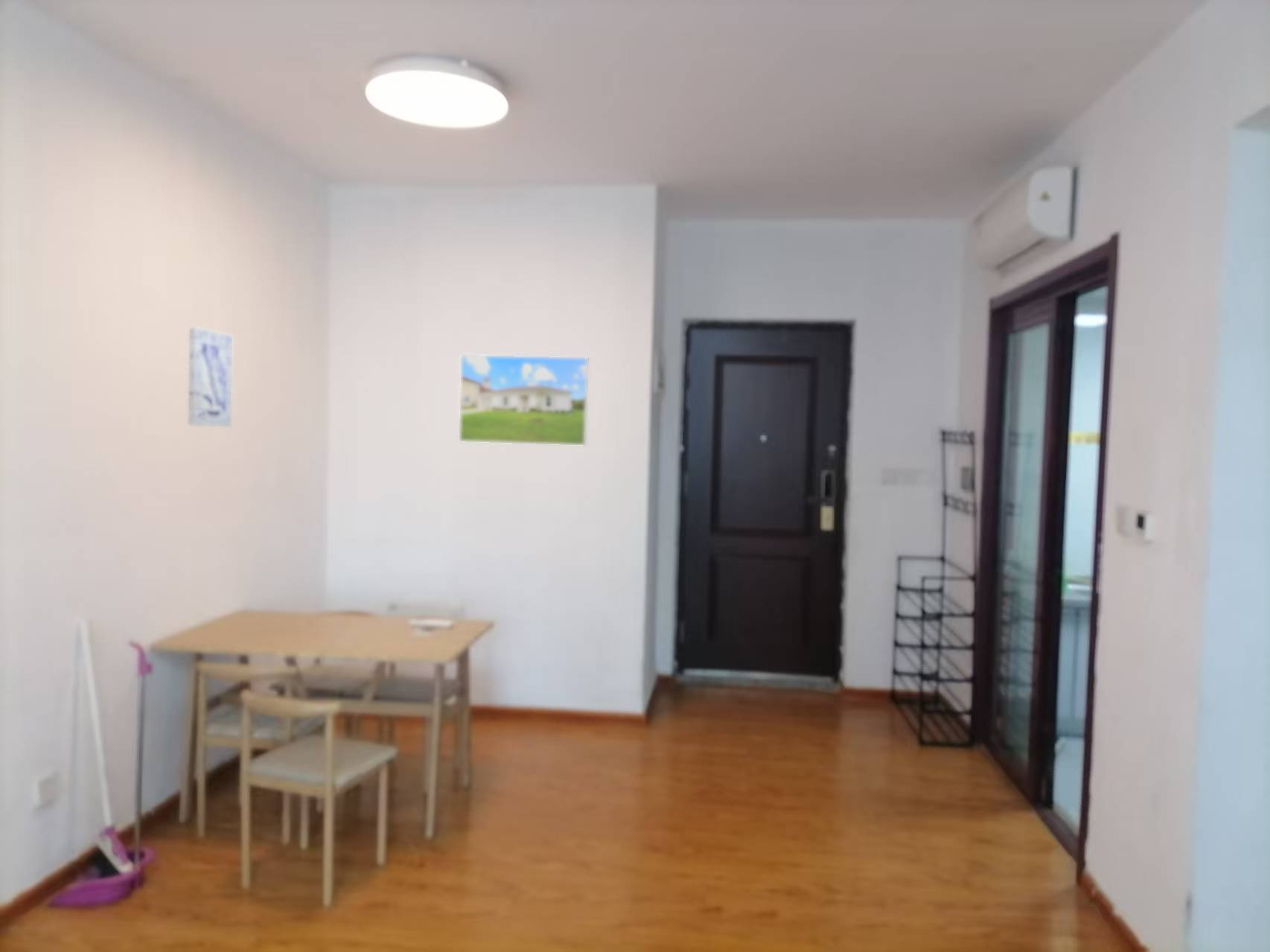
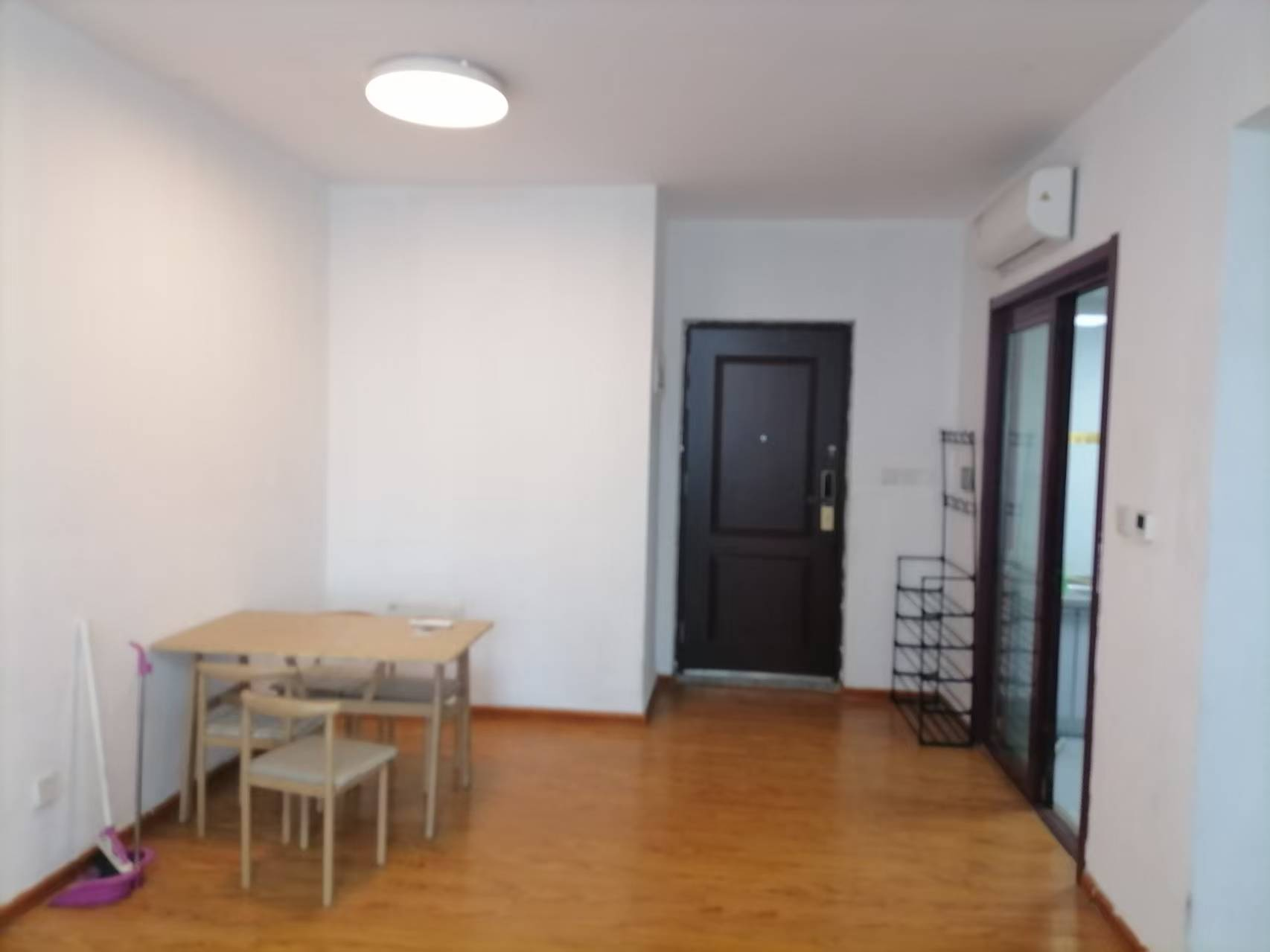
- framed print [459,354,589,447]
- wall art [188,327,234,427]
